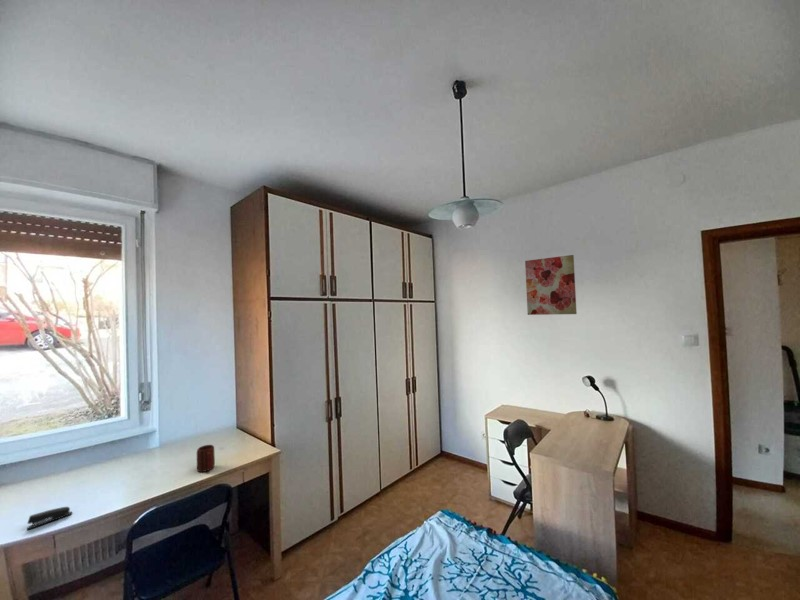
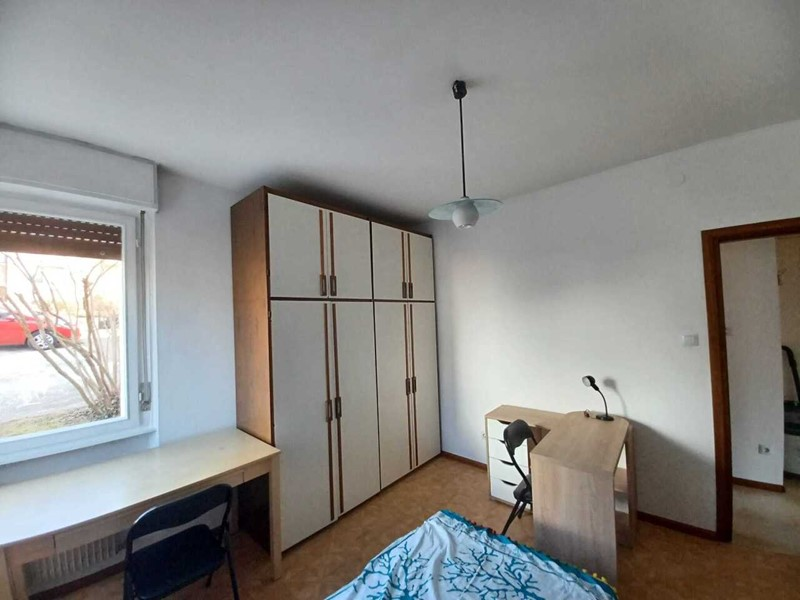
- mug [196,444,216,473]
- stapler [26,506,73,531]
- wall art [524,254,578,316]
